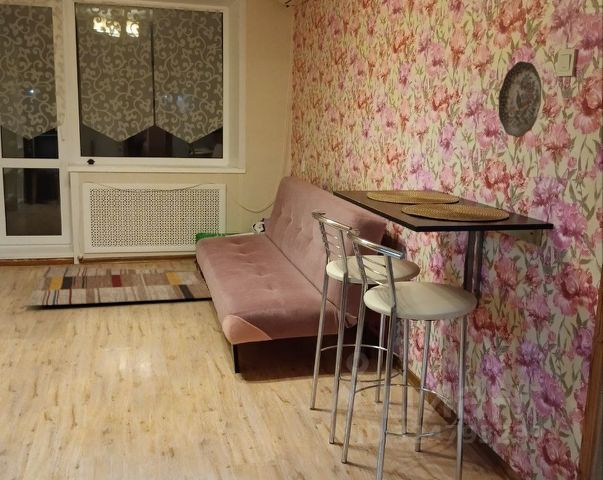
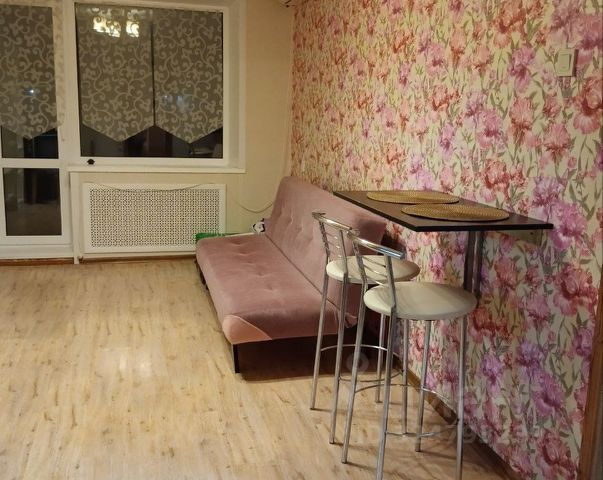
- rug [19,266,212,310]
- decorative plate [498,60,542,138]
